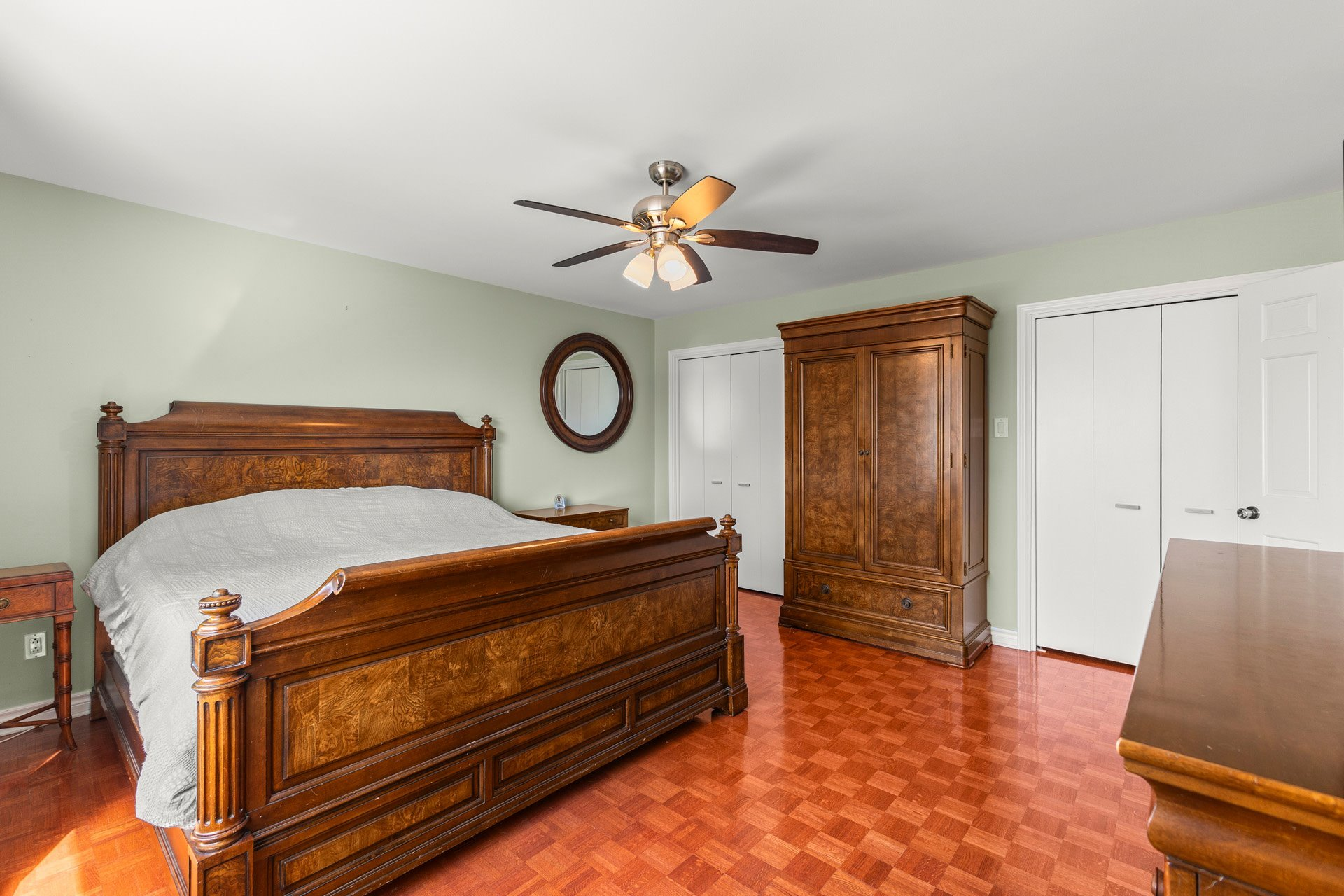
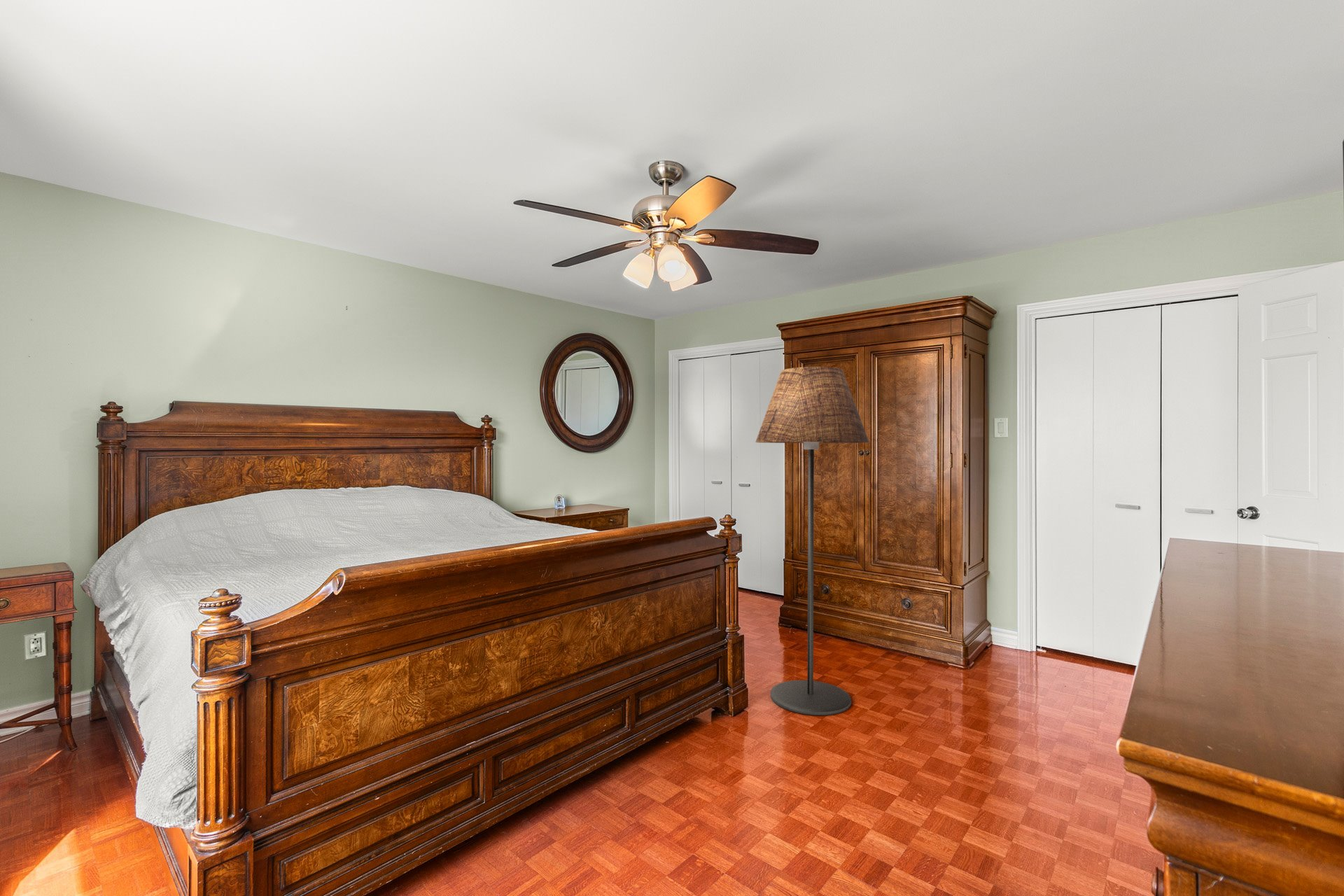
+ floor lamp [755,366,870,716]
